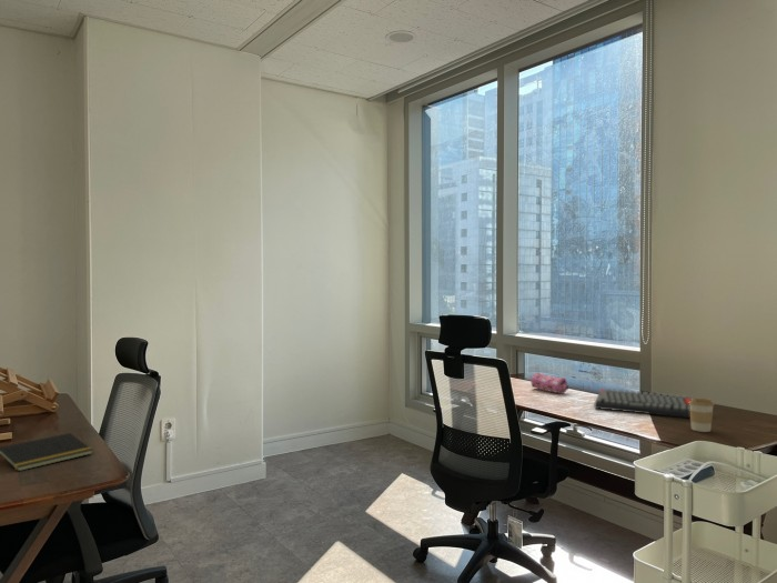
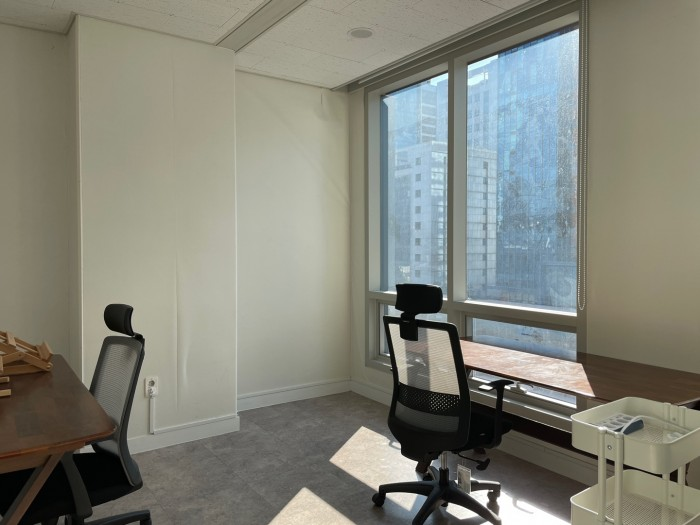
- pencil case [529,372,569,394]
- coffee cup [688,398,715,433]
- notepad [0,432,94,472]
- keyboard [593,388,695,419]
